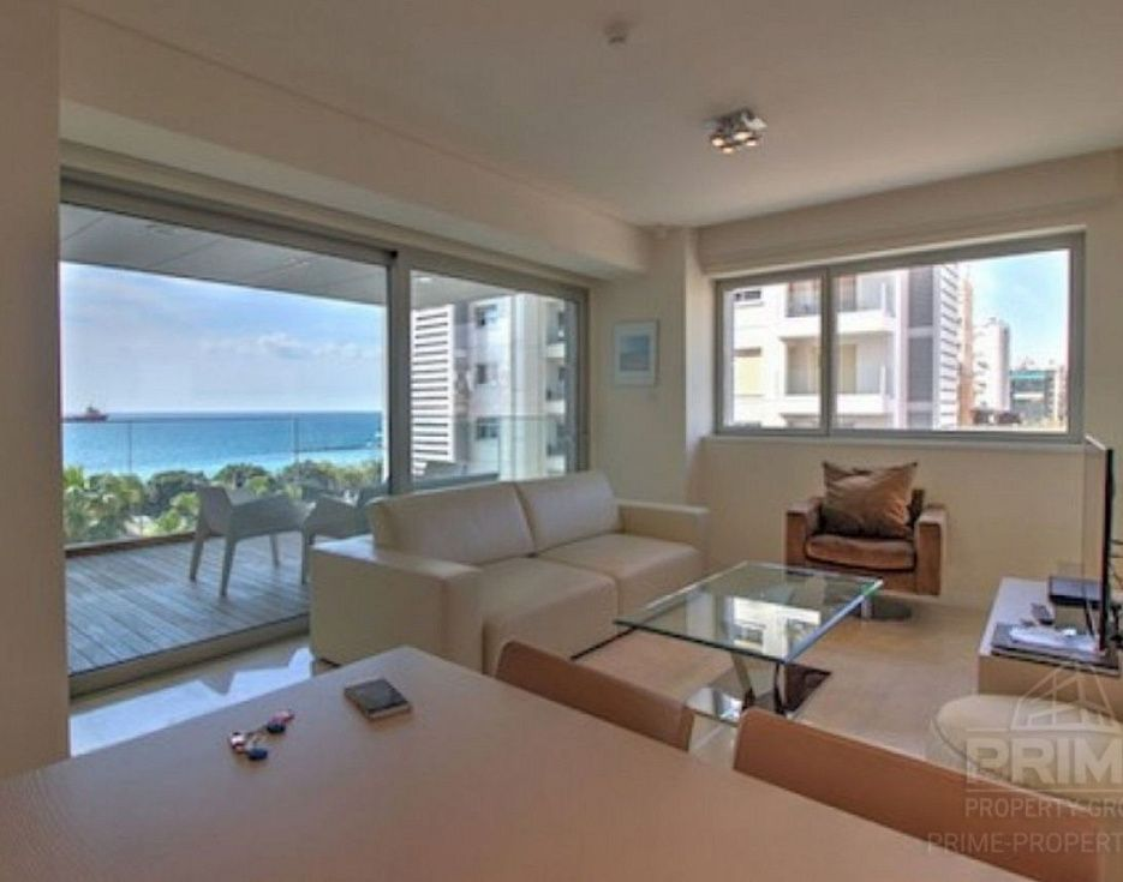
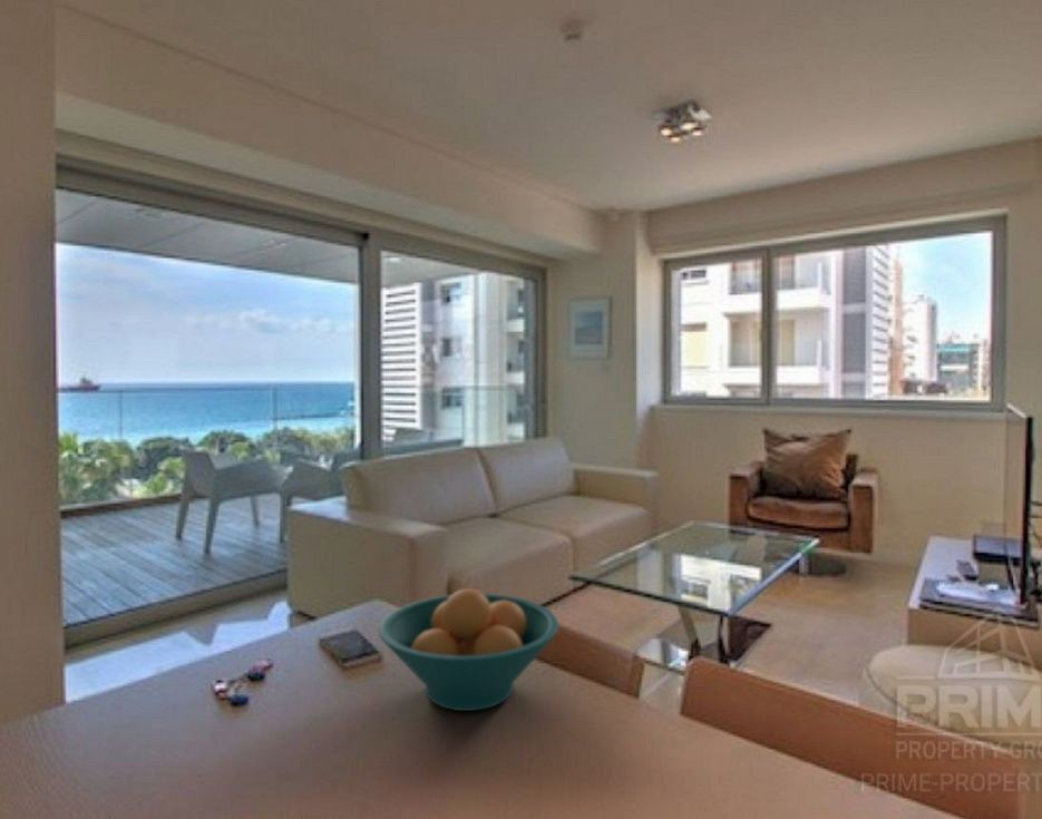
+ fruit bowl [378,587,559,712]
